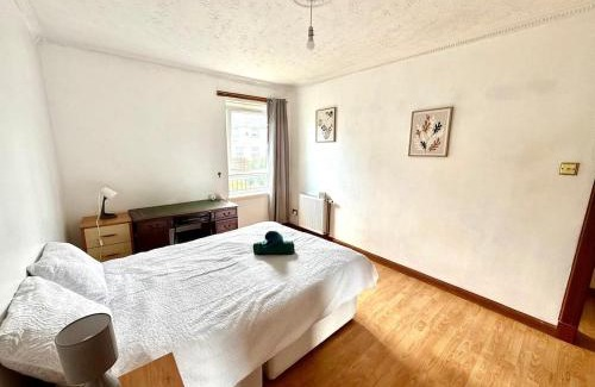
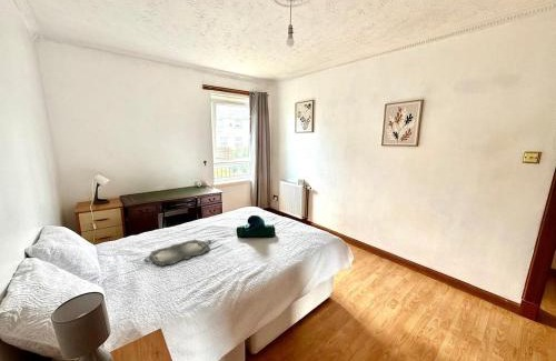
+ serving tray [142,239,212,267]
